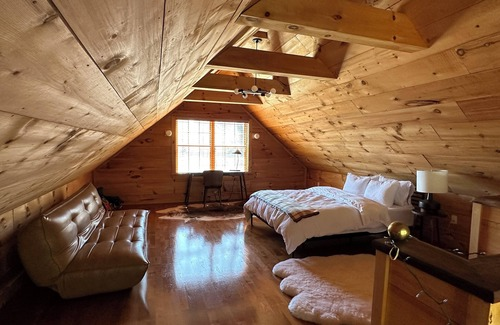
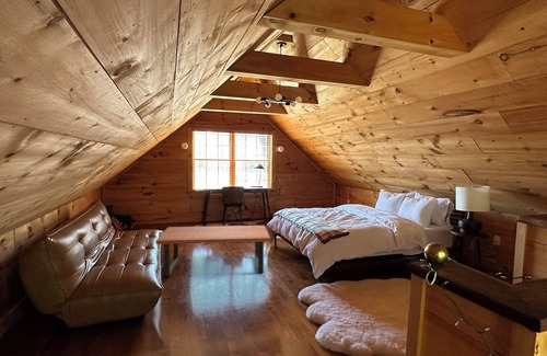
+ coffee table [155,225,271,277]
